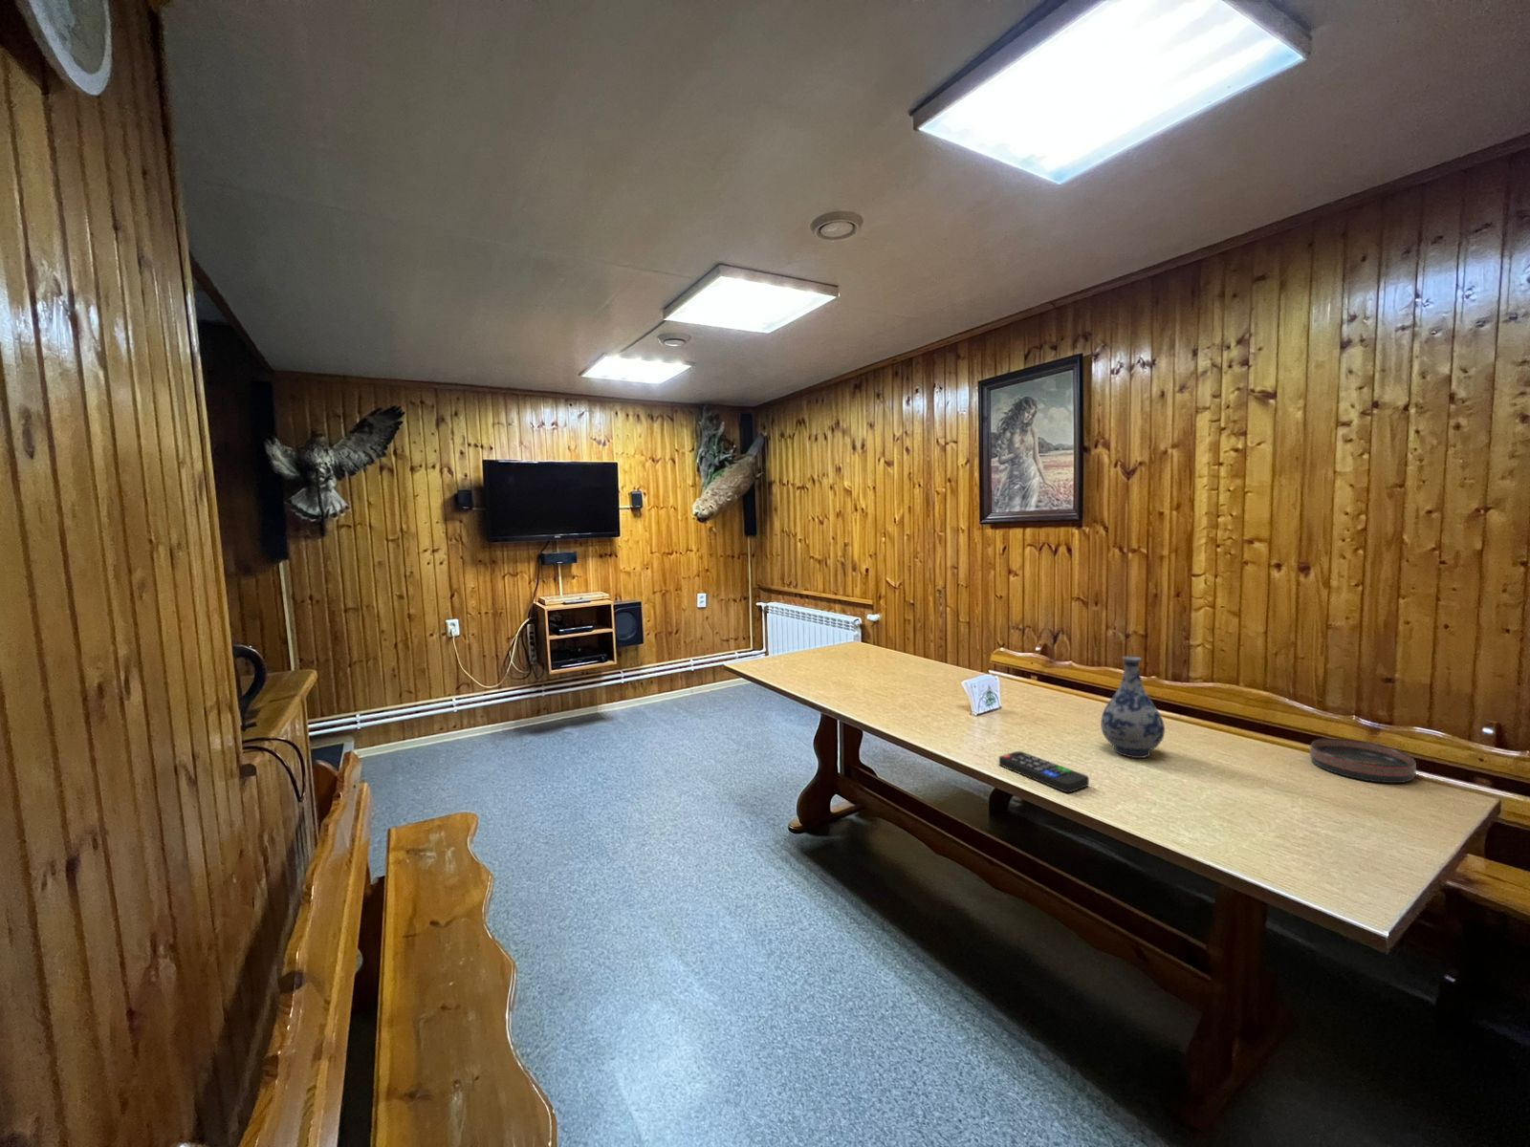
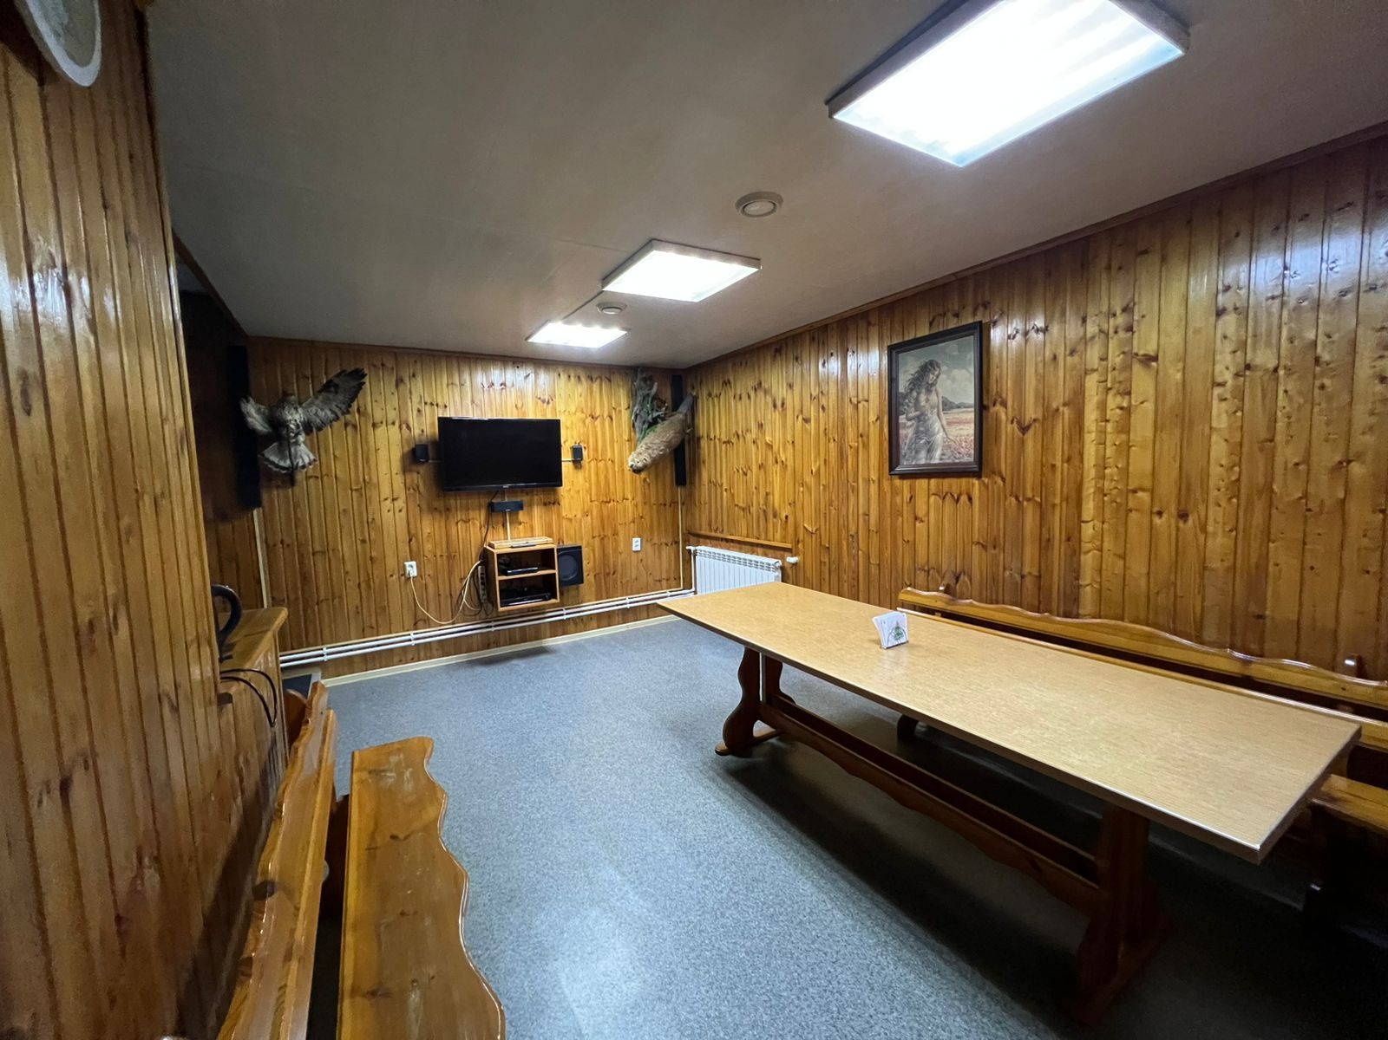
- remote control [999,751,1090,793]
- vase [1100,654,1166,759]
- ashtray [1310,737,1417,784]
